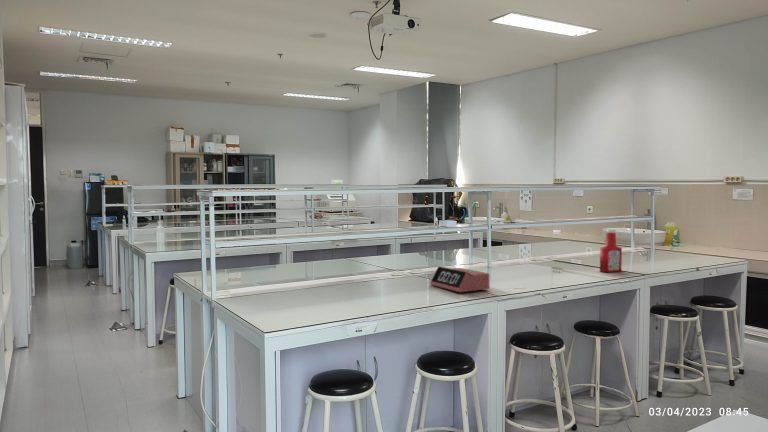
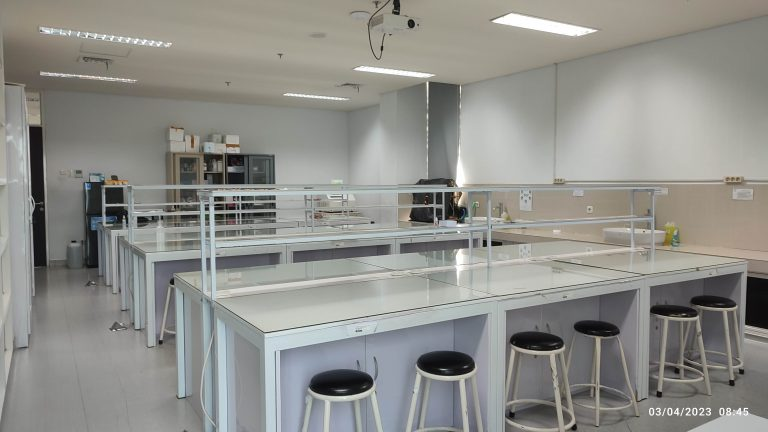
- alarm clock [429,265,490,293]
- soap bottle [599,228,623,273]
